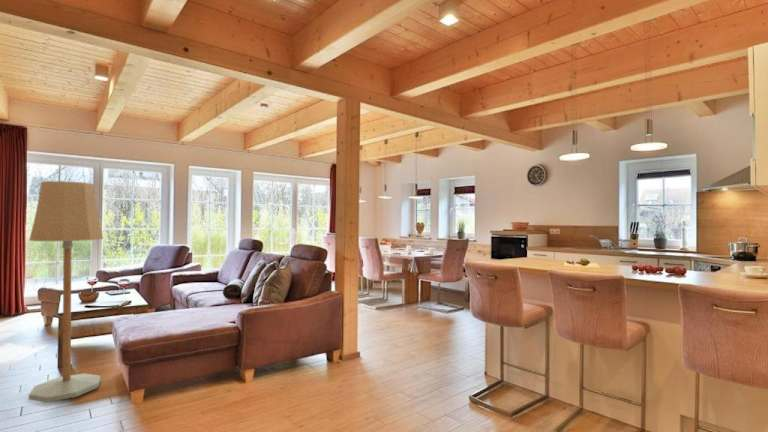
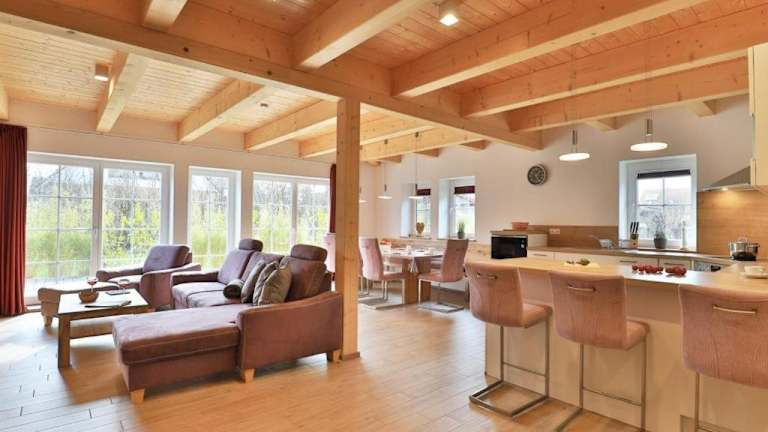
- floor lamp [28,180,104,403]
